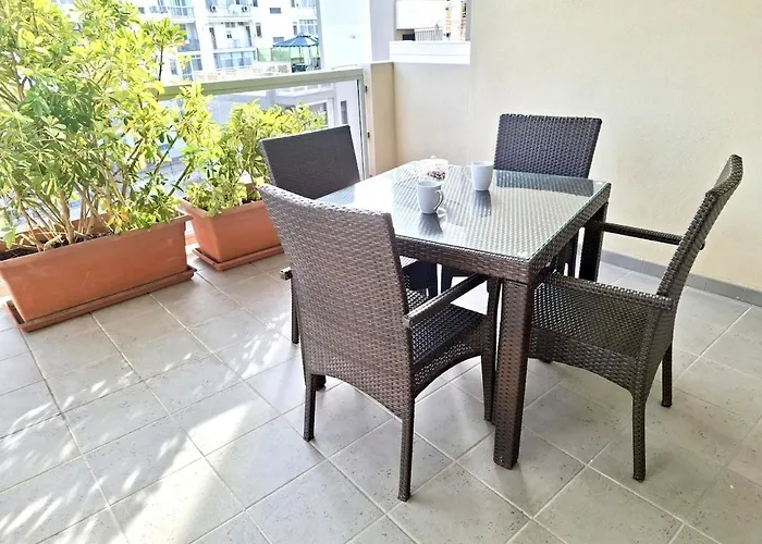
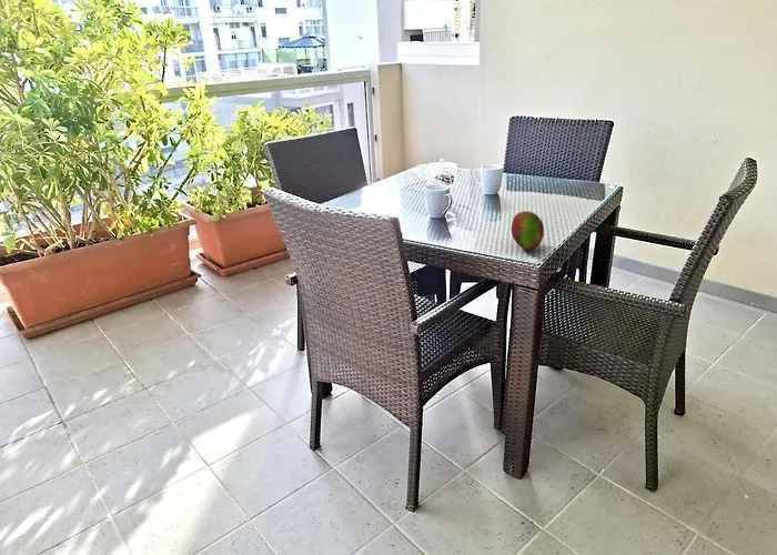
+ fruit [511,210,545,251]
